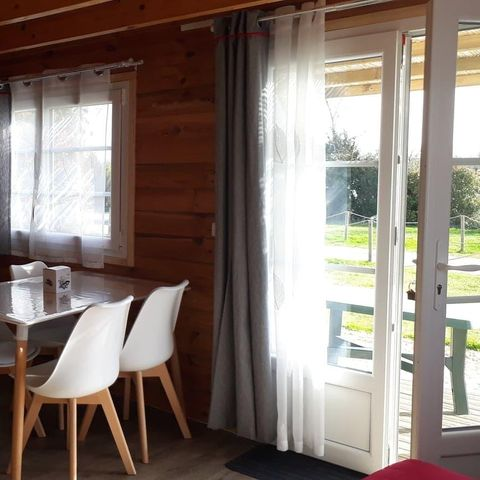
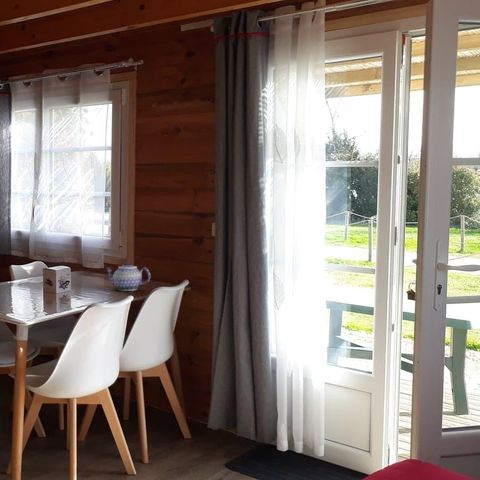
+ teapot [105,261,151,292]
